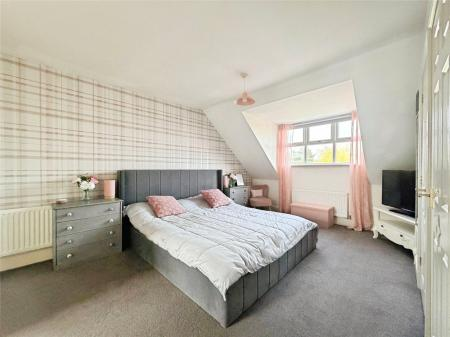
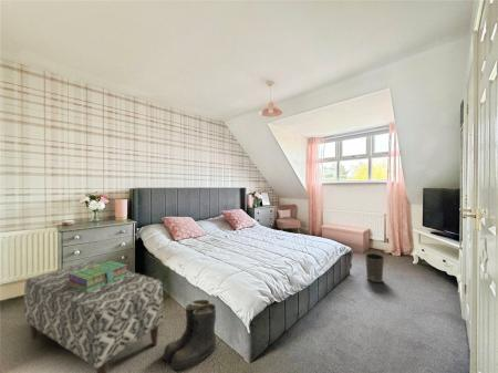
+ bench [23,260,164,373]
+ waste basket [364,252,385,283]
+ boots [162,299,217,373]
+ stack of books [66,260,131,292]
